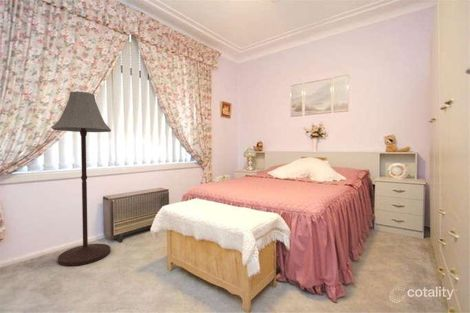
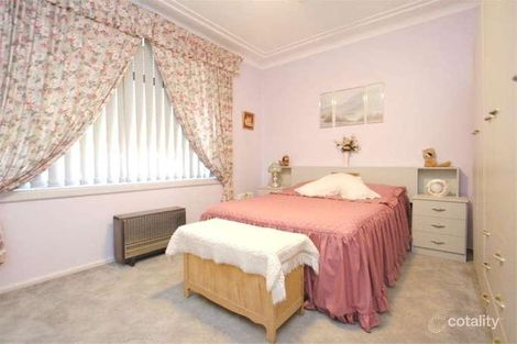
- floor lamp [50,90,112,267]
